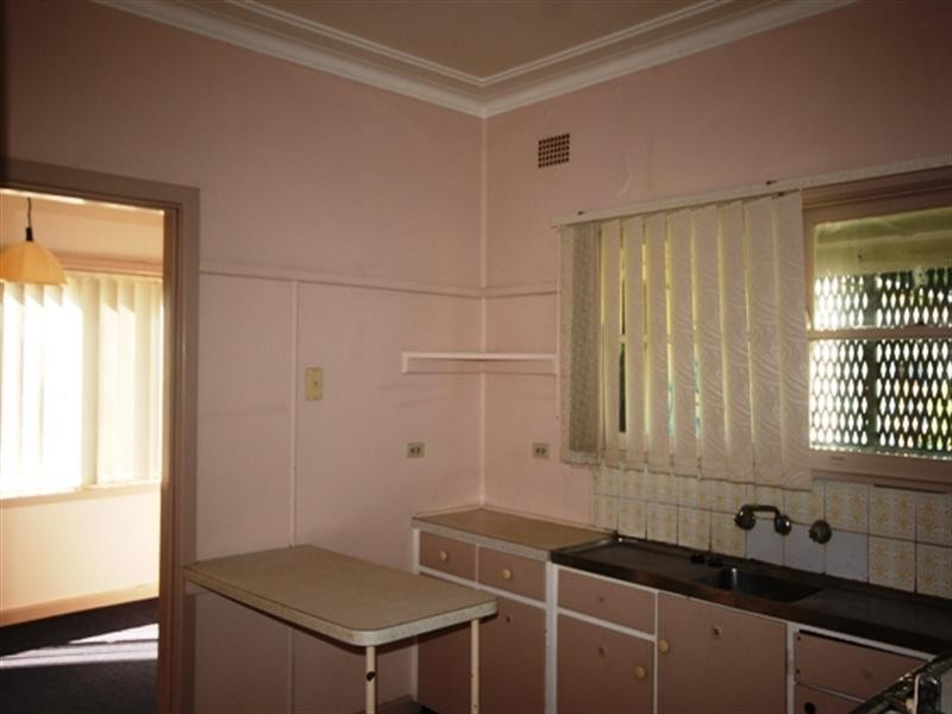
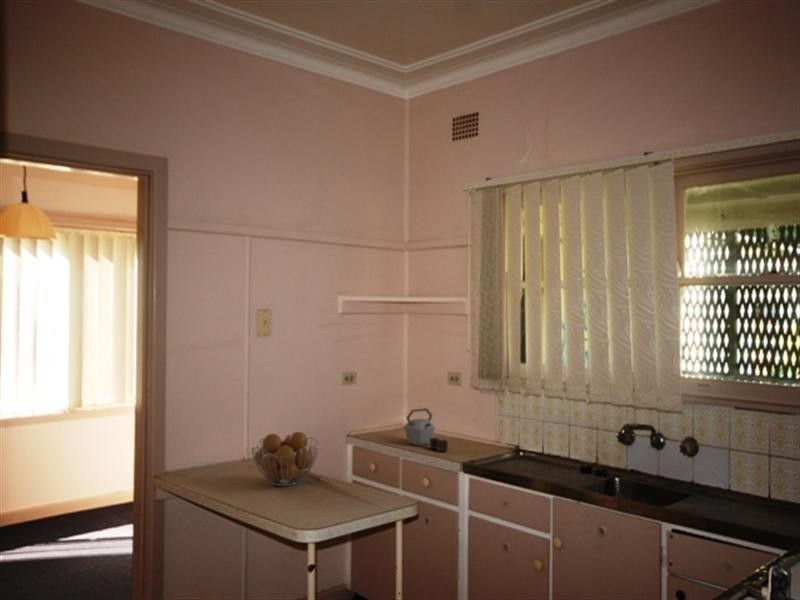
+ kettle [403,407,449,452]
+ fruit basket [251,431,320,487]
